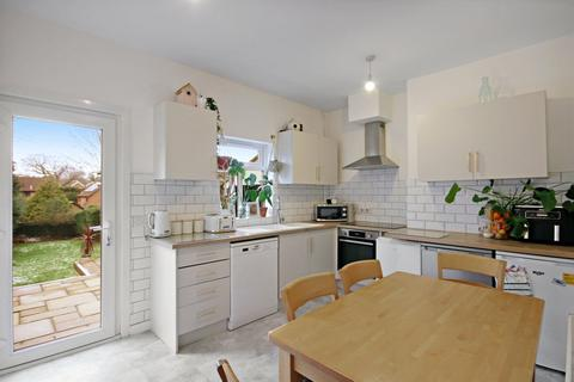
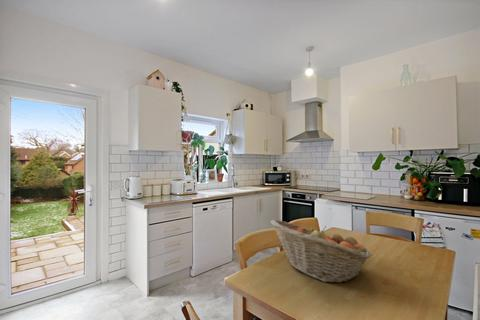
+ fruit basket [270,219,373,284]
